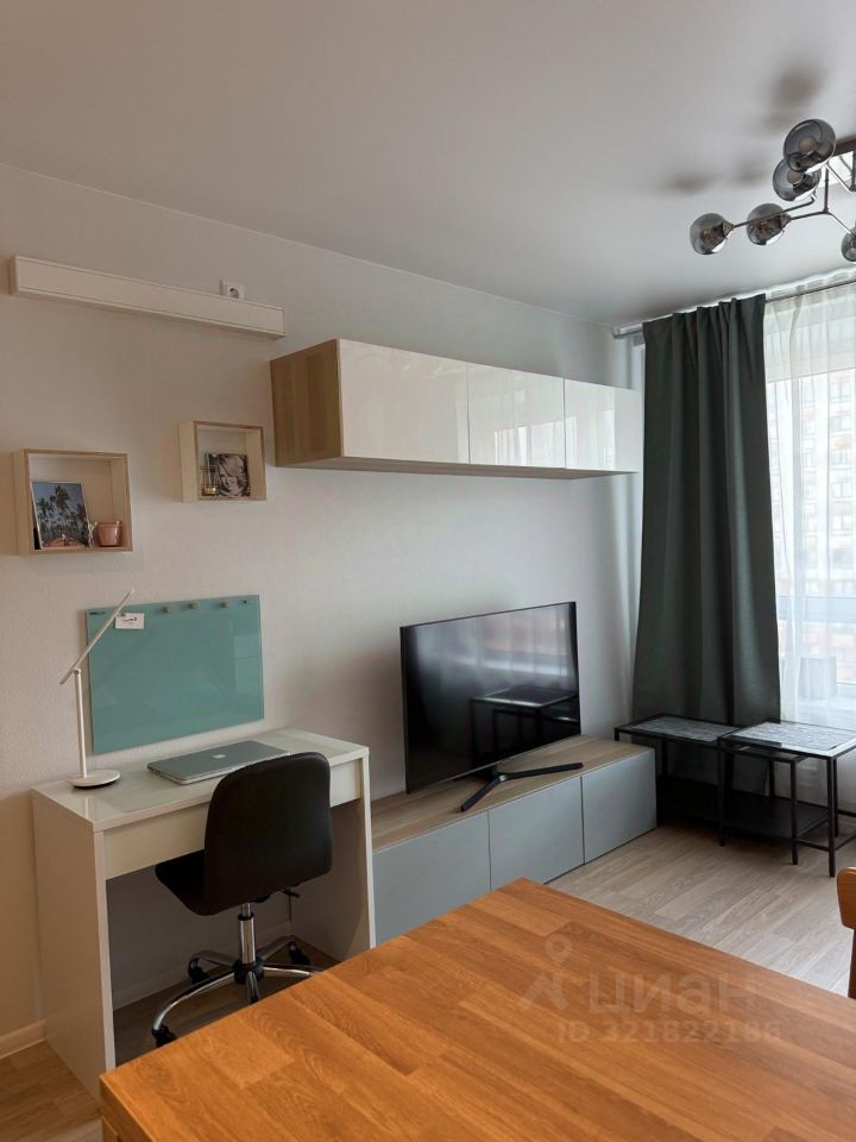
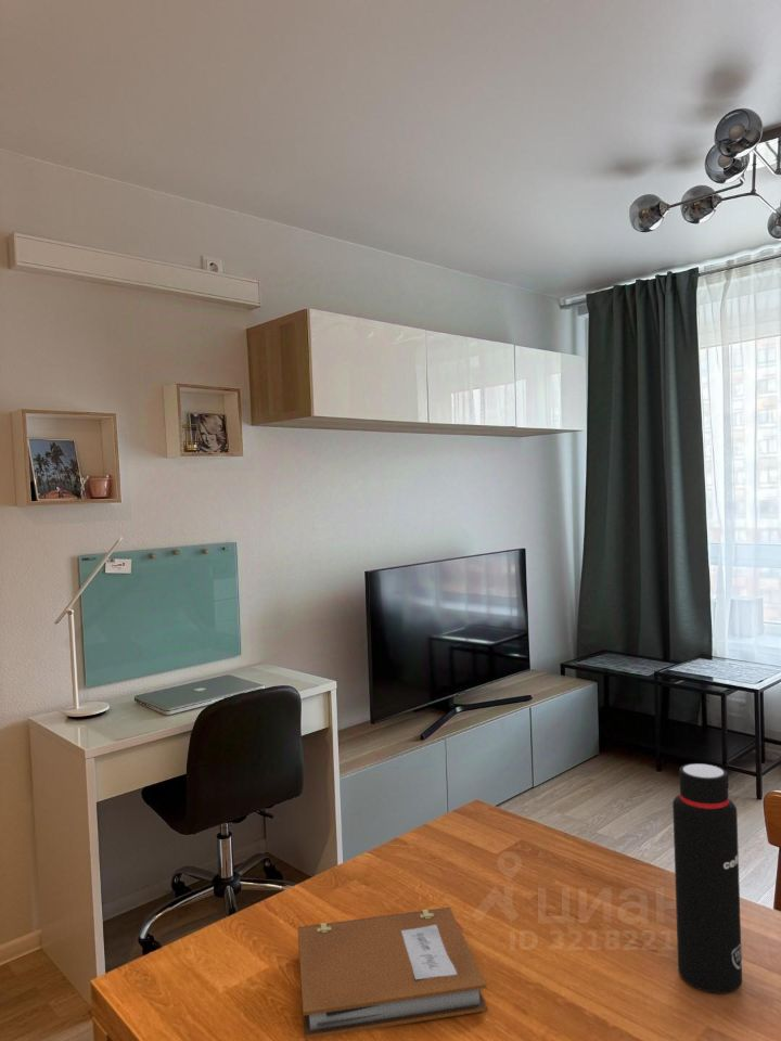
+ water bottle [671,762,743,994]
+ notebook [297,907,488,1040]
